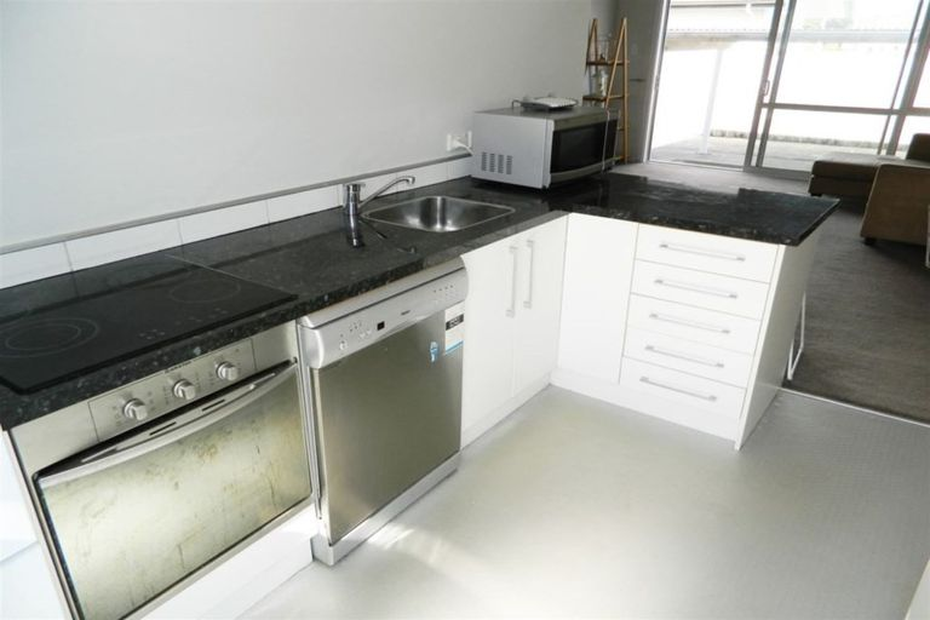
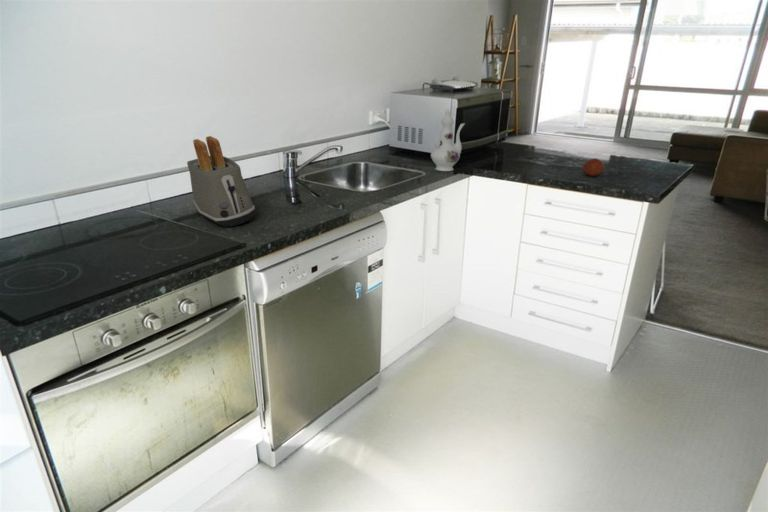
+ chinaware [430,109,466,172]
+ toaster [186,135,256,228]
+ fruit [582,158,605,177]
